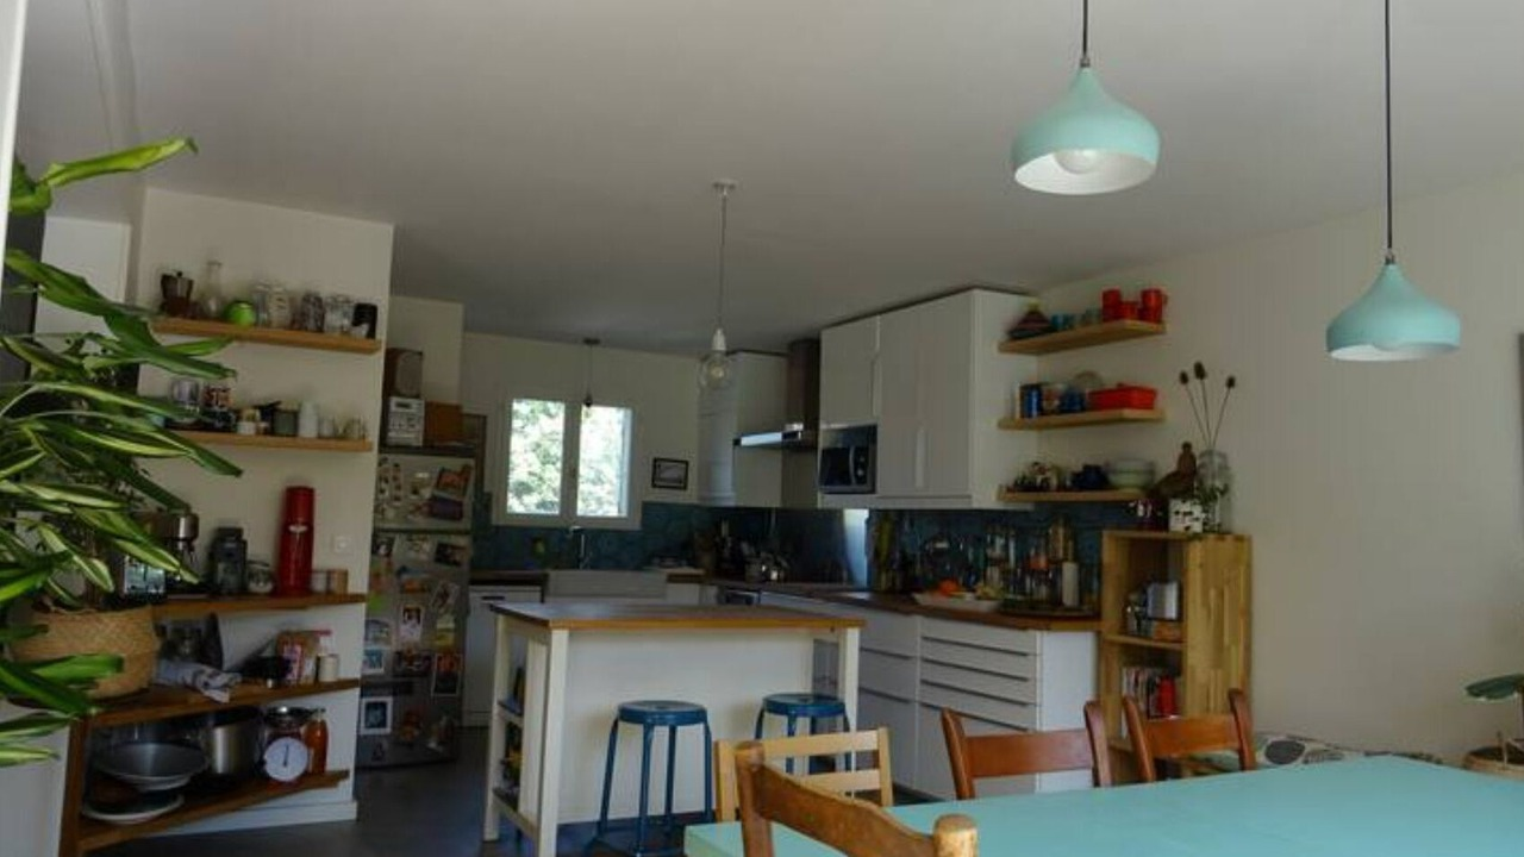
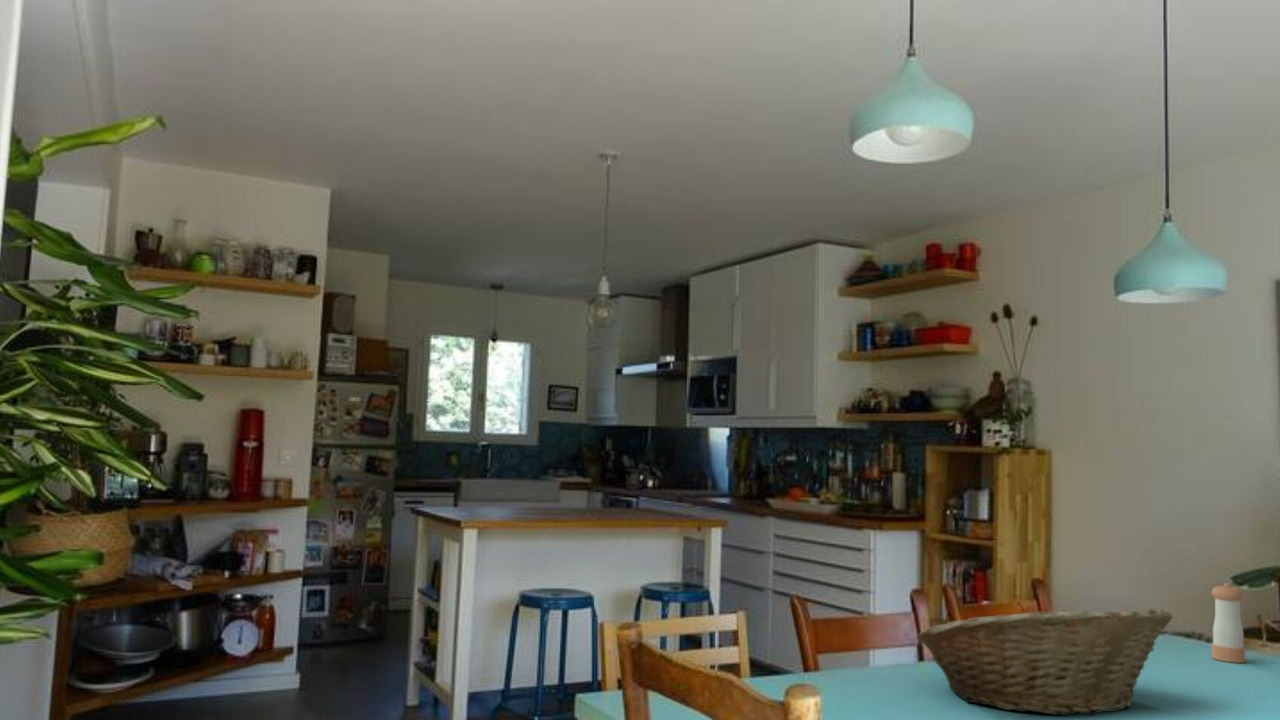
+ fruit basket [916,601,1174,717]
+ pepper shaker [1210,582,1246,664]
